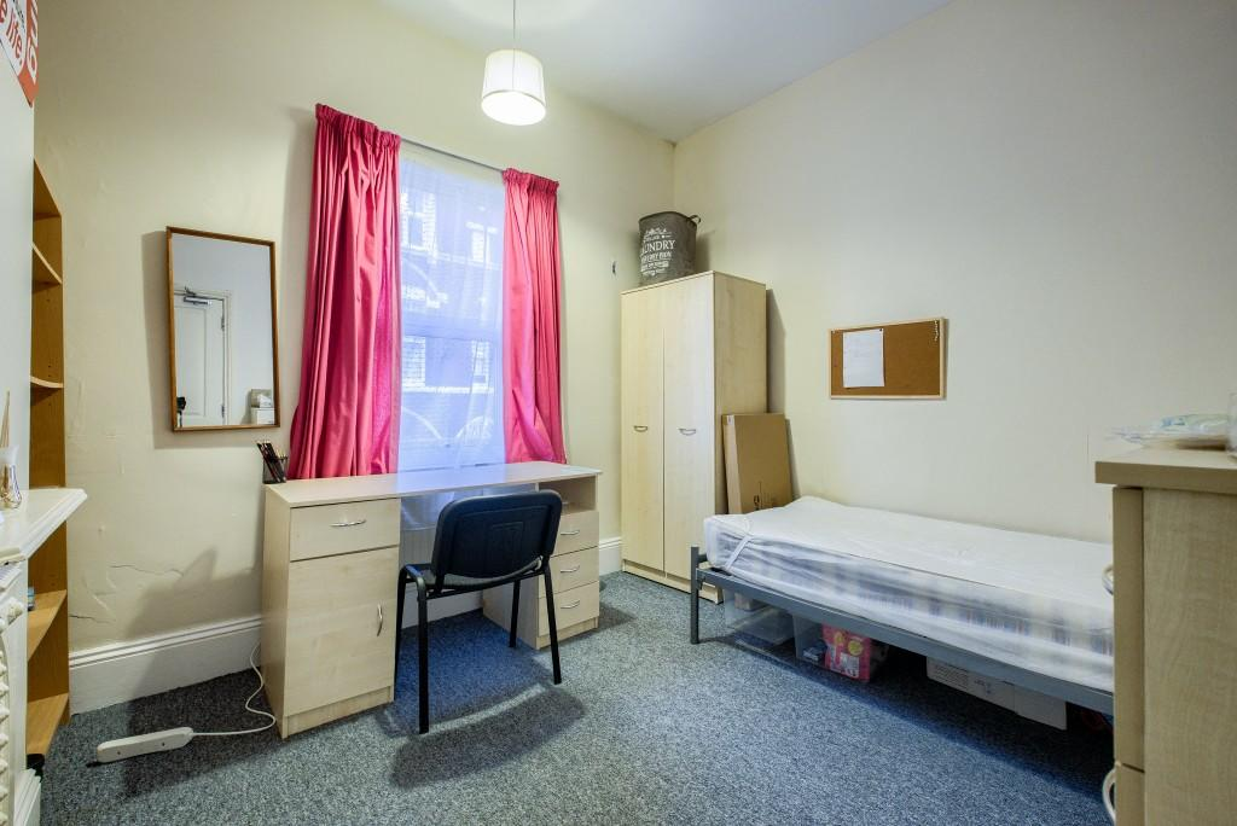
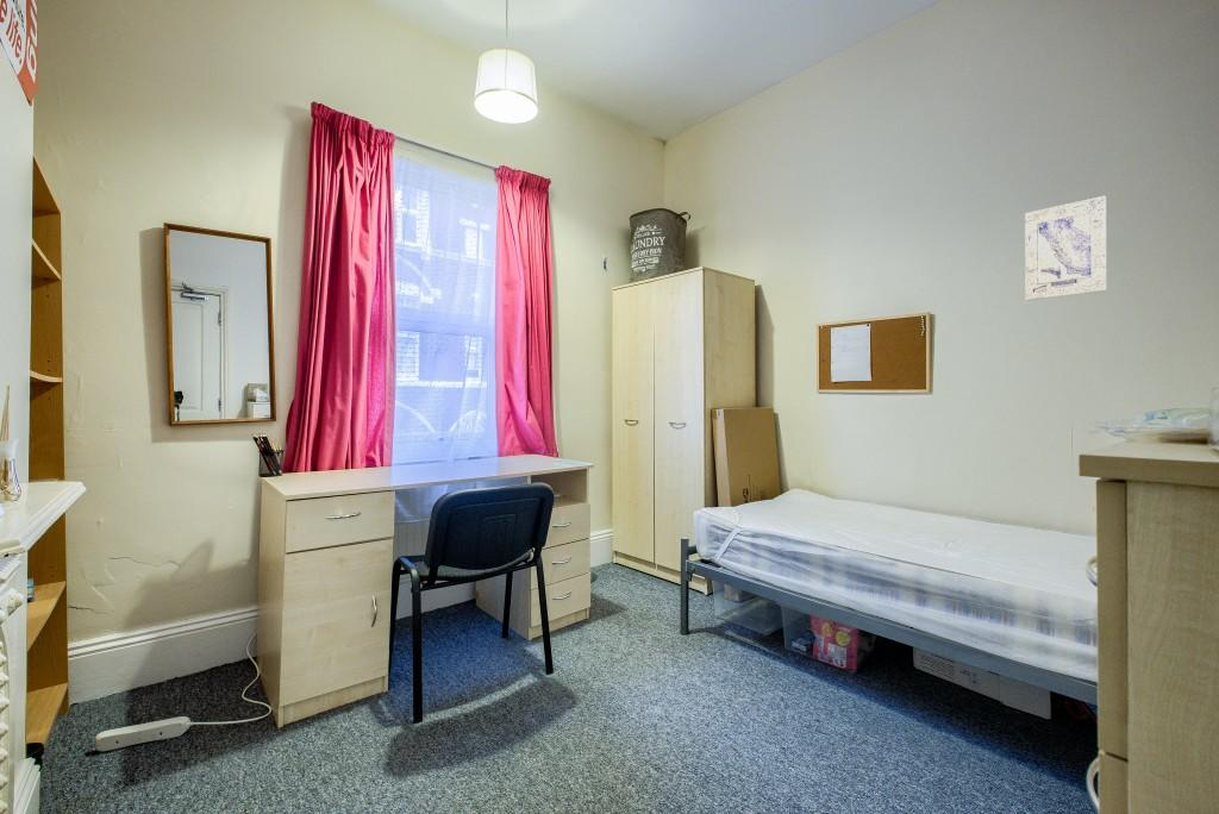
+ wall art [1024,195,1107,301]
